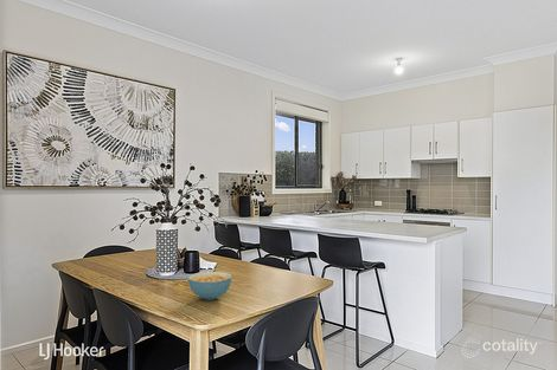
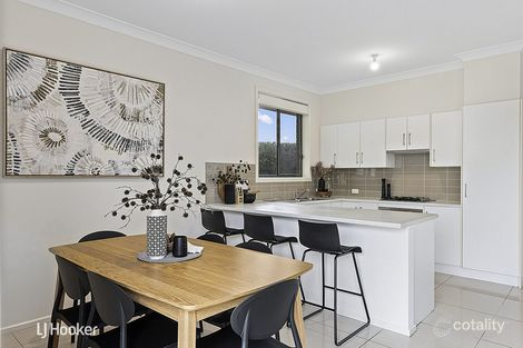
- cereal bowl [187,271,233,301]
